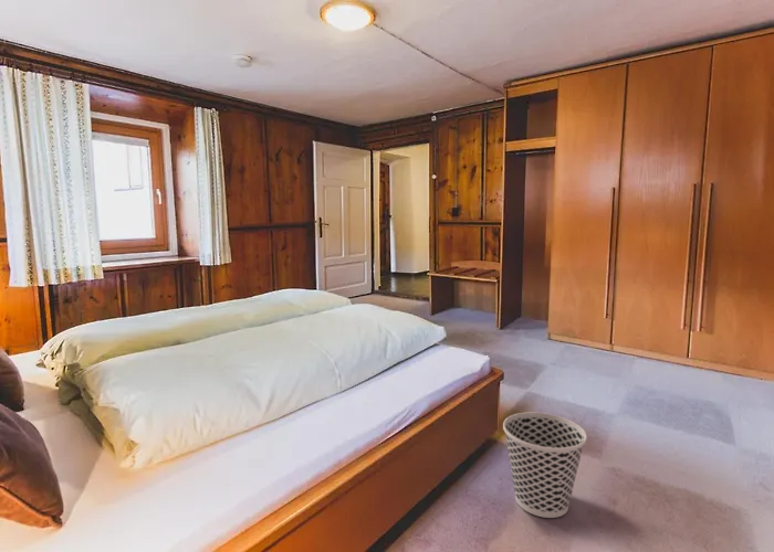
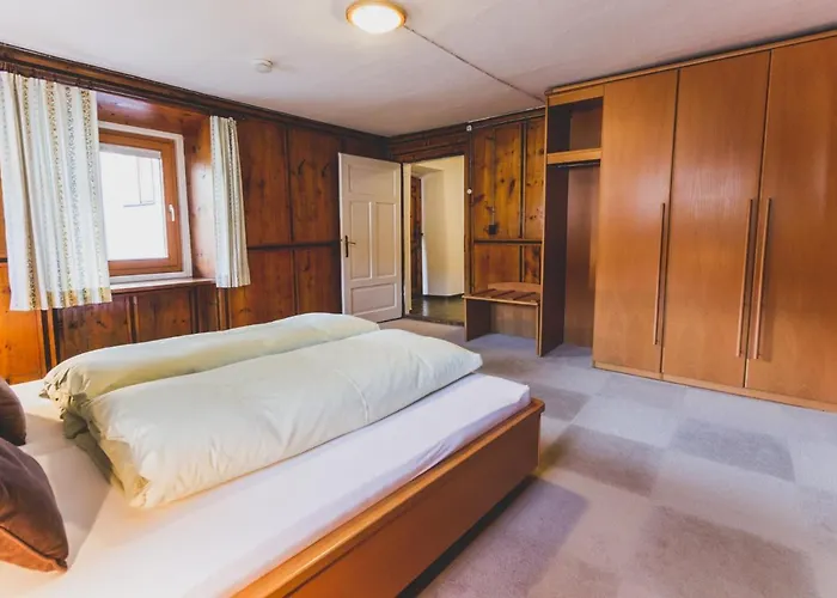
- wastebasket [502,412,588,519]
